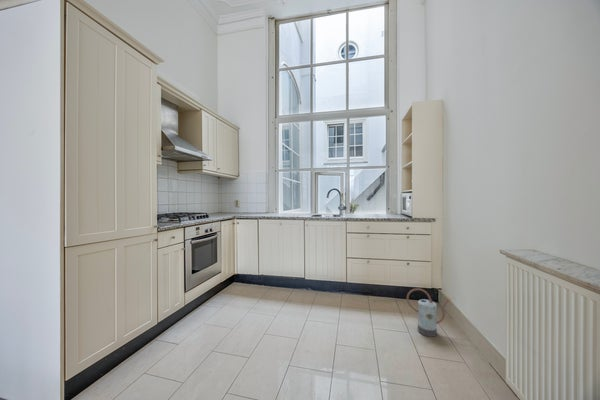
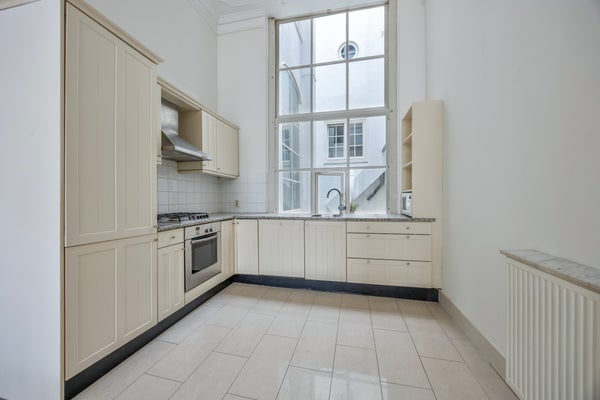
- watering can [406,287,450,338]
